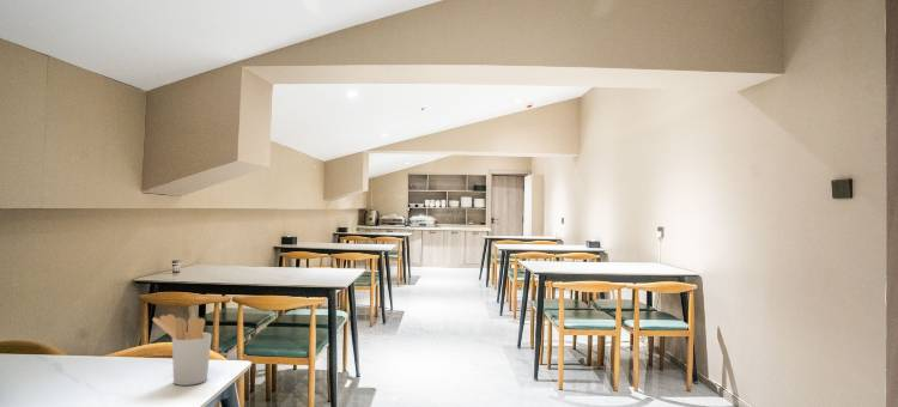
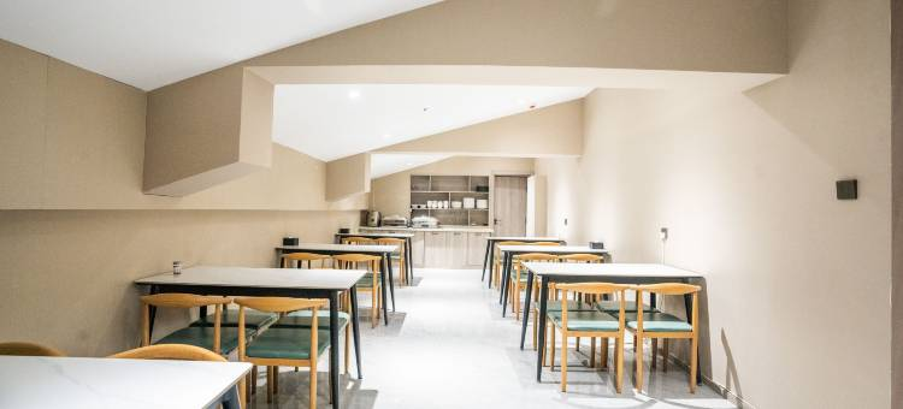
- utensil holder [151,314,213,387]
